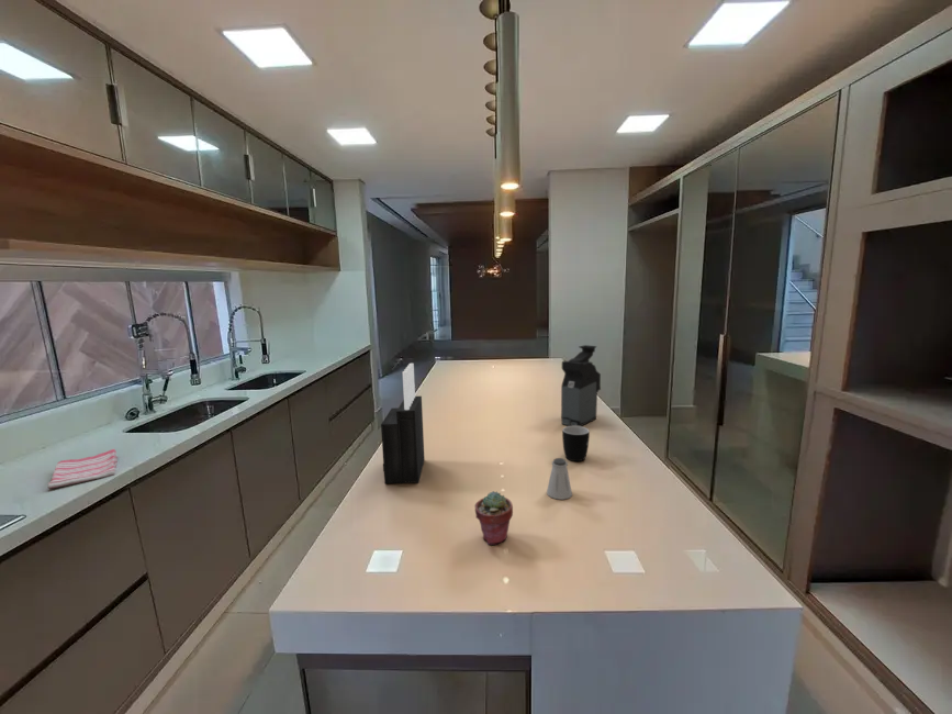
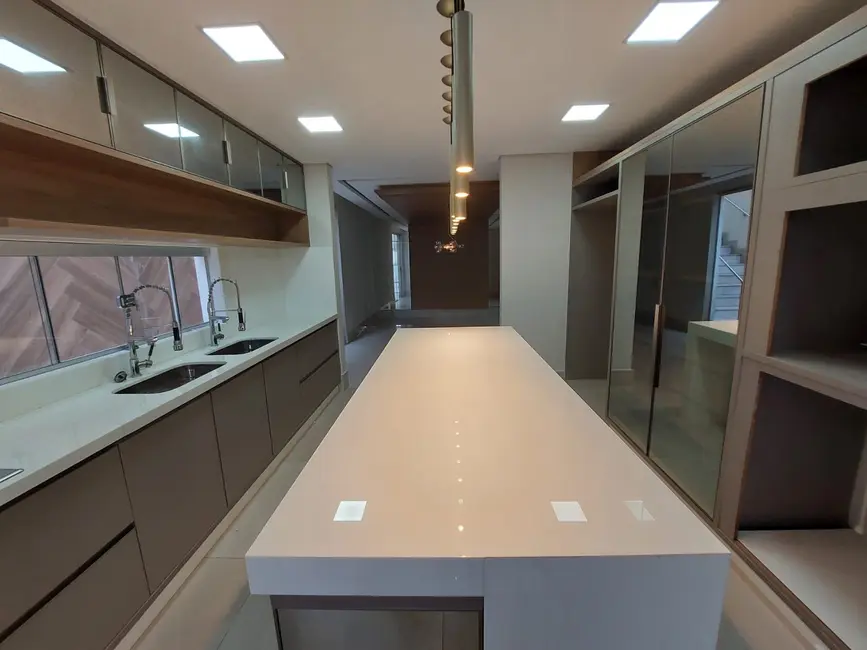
- mug [561,425,591,462]
- saltshaker [546,457,573,501]
- dish towel [47,448,119,489]
- coffee maker [560,344,602,427]
- potted succulent [473,490,514,546]
- knife block [380,362,426,484]
